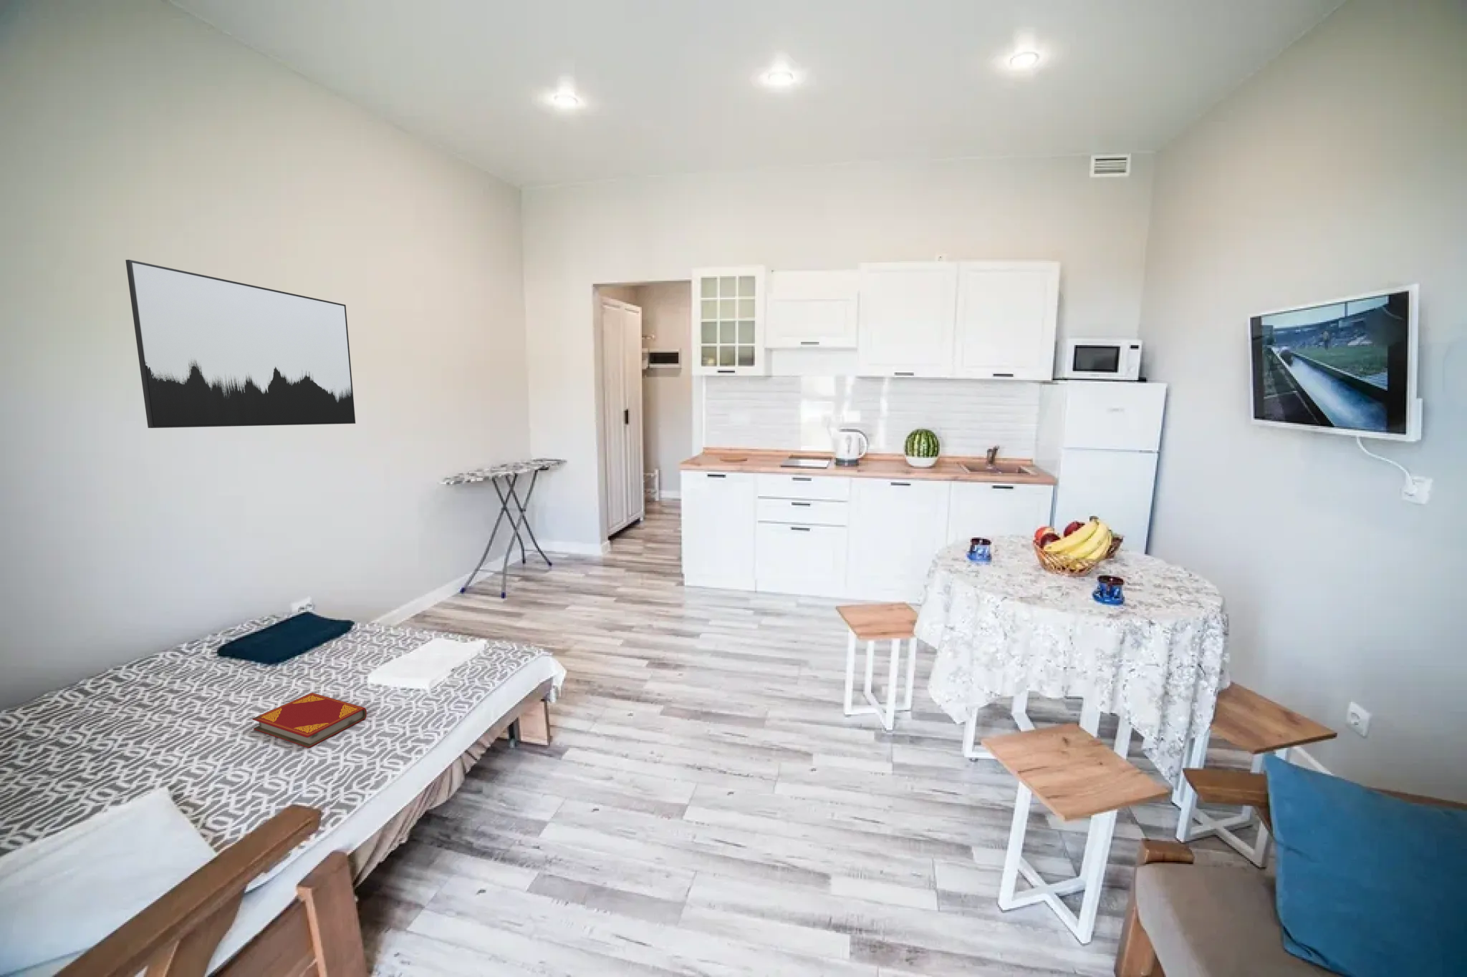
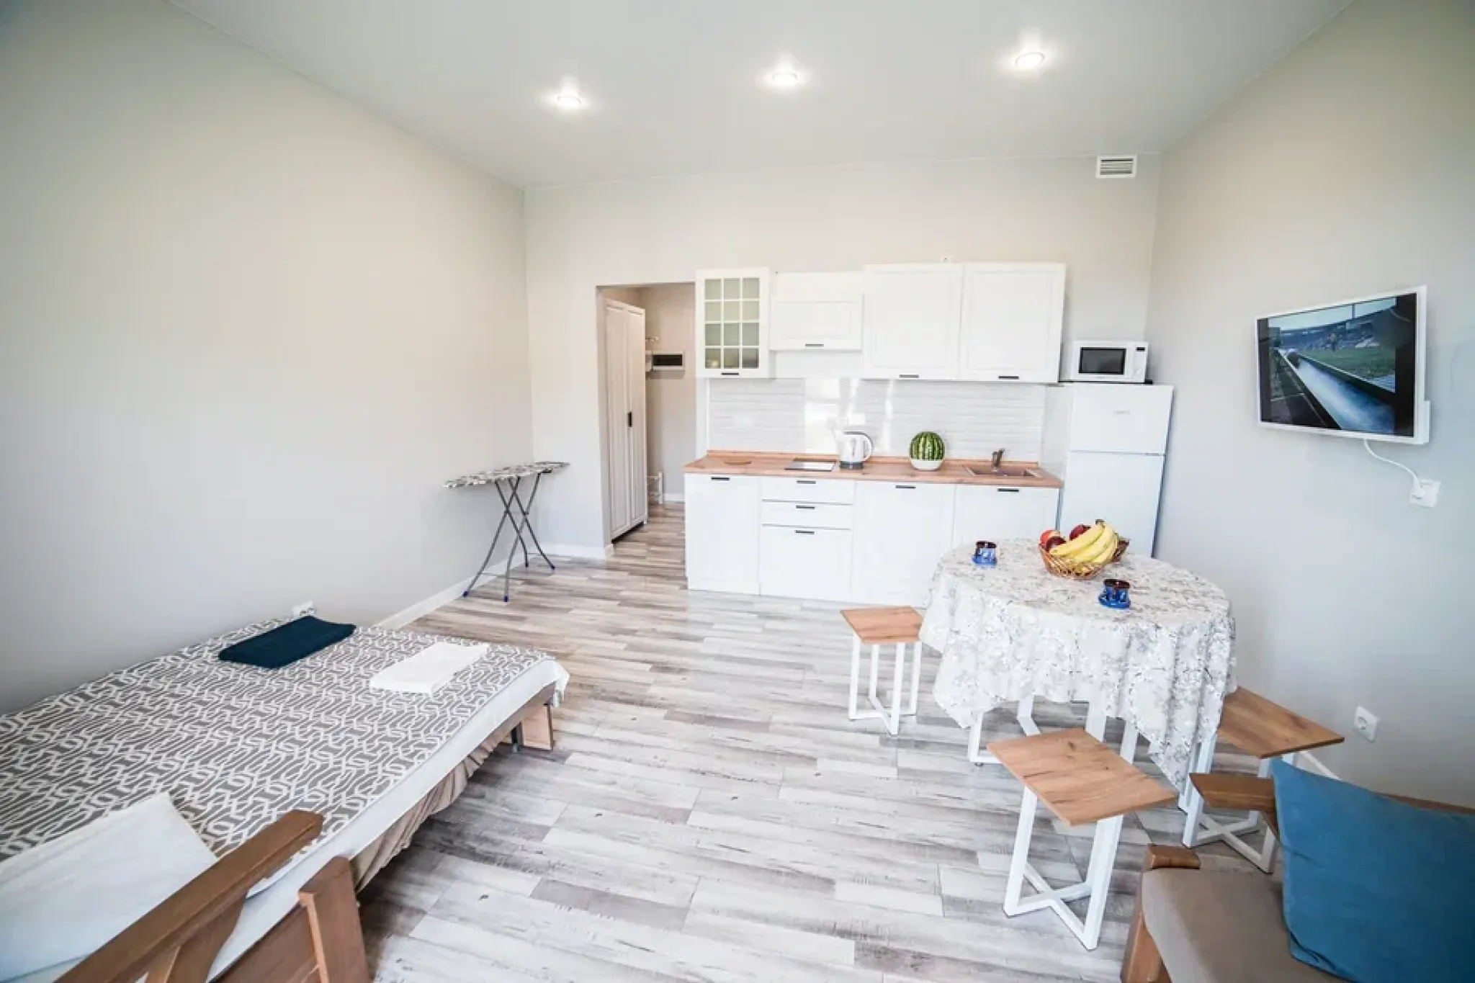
- wall art [124,260,356,429]
- hardback book [252,692,368,749]
